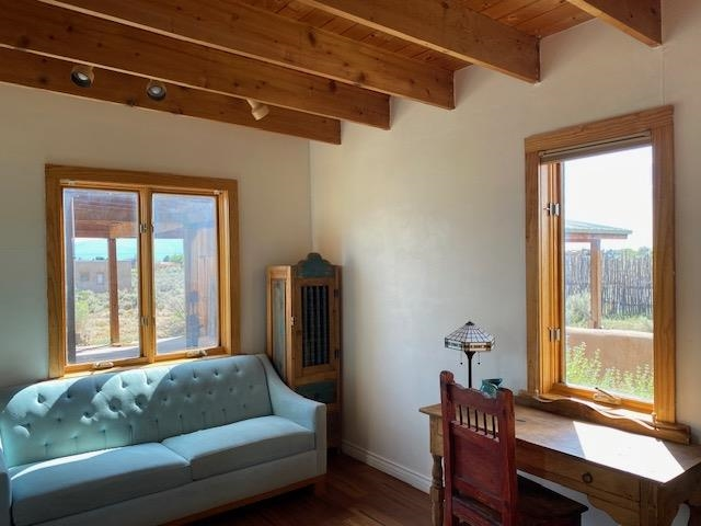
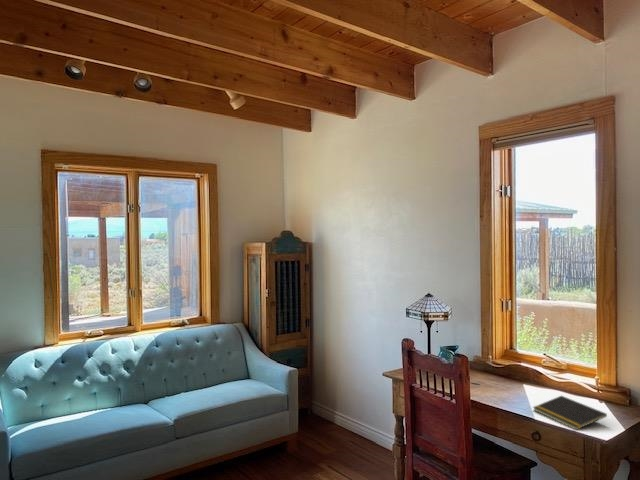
+ notepad [532,395,608,431]
